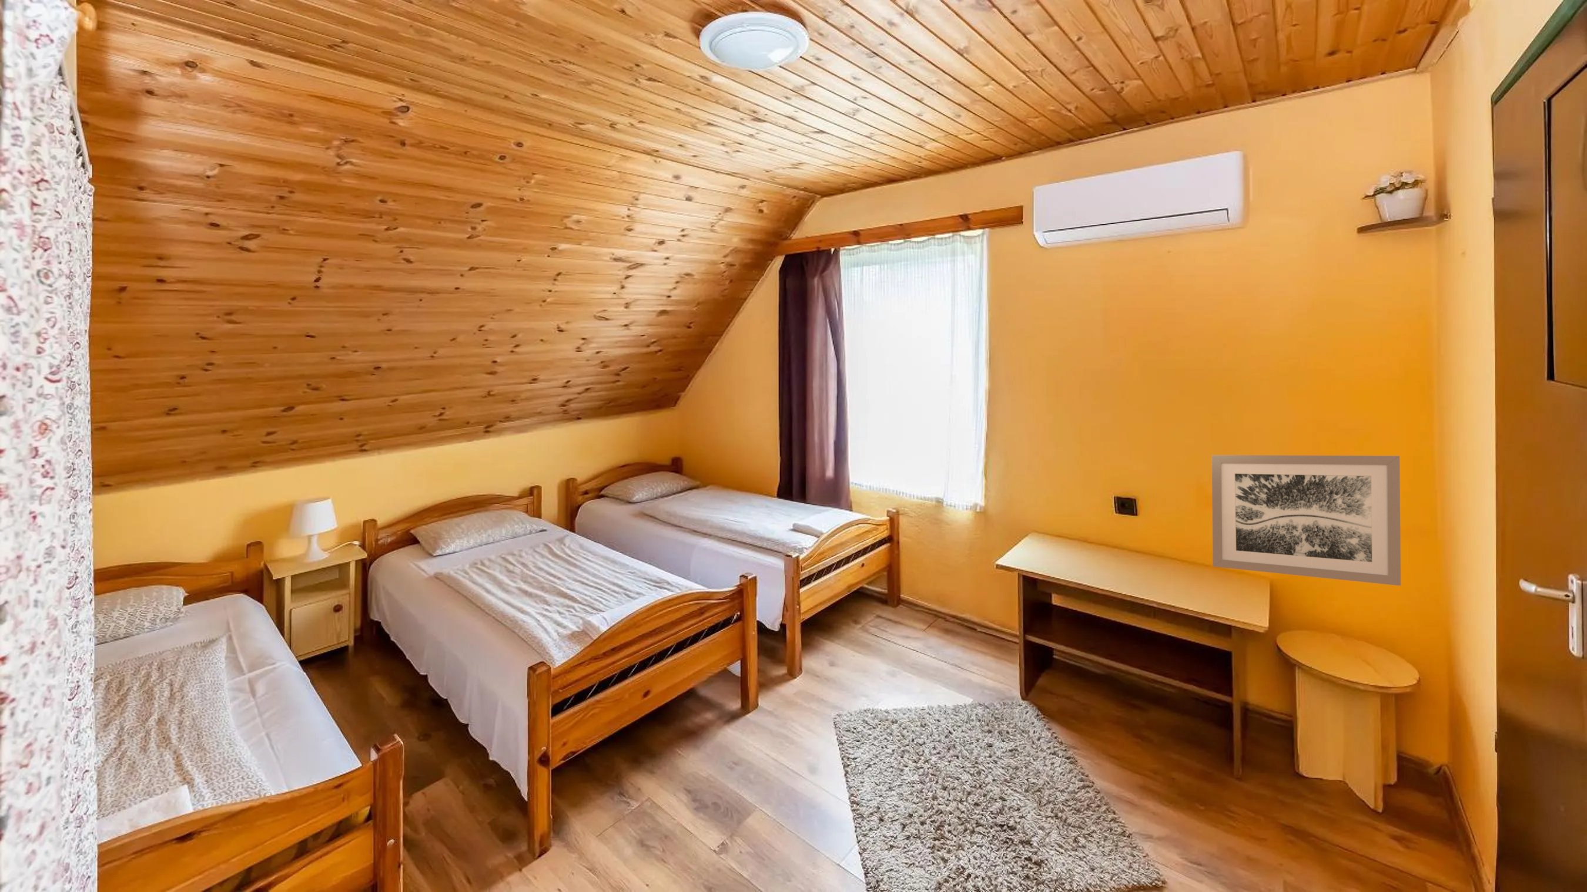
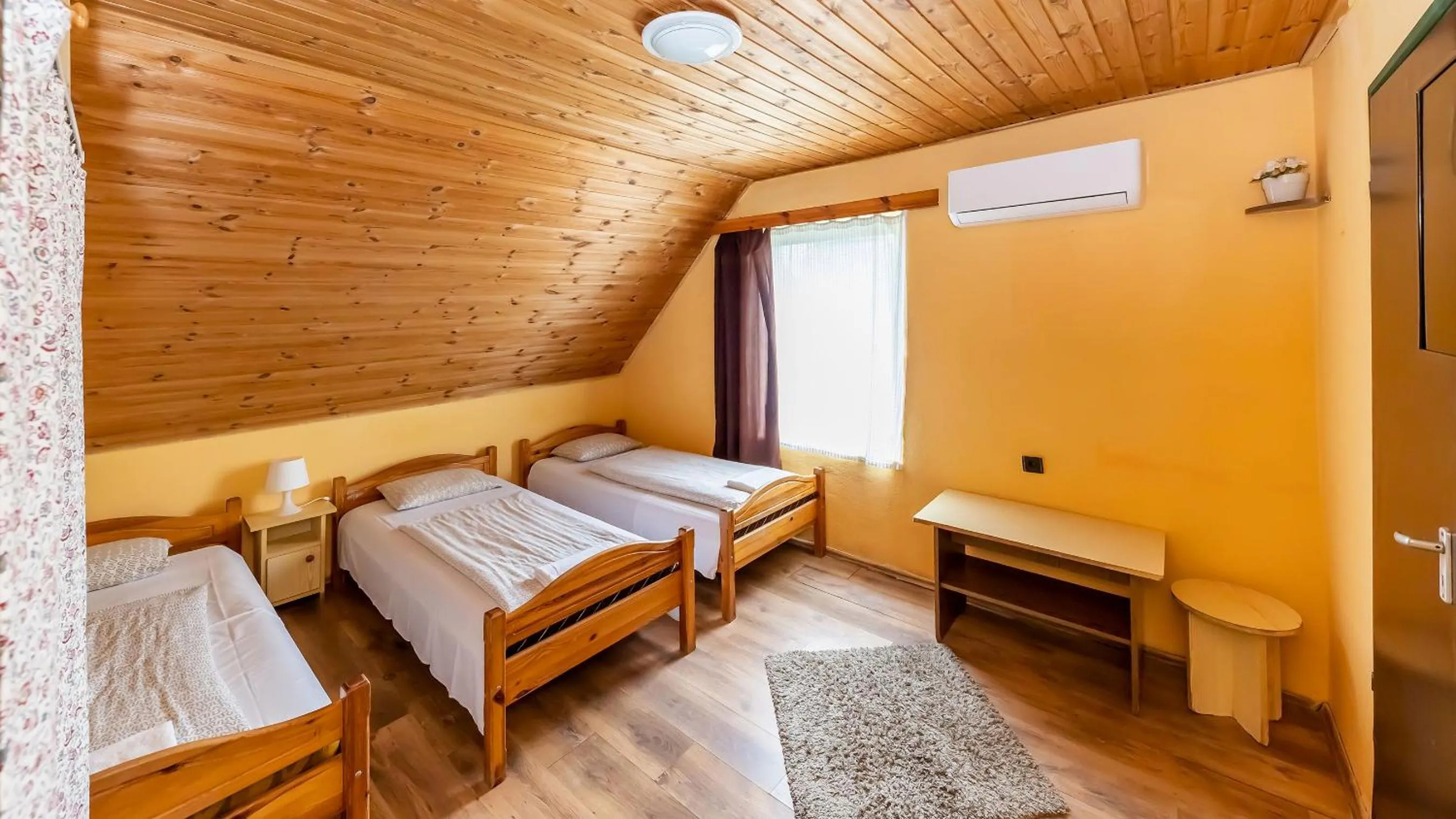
- wall art [1211,454,1402,586]
